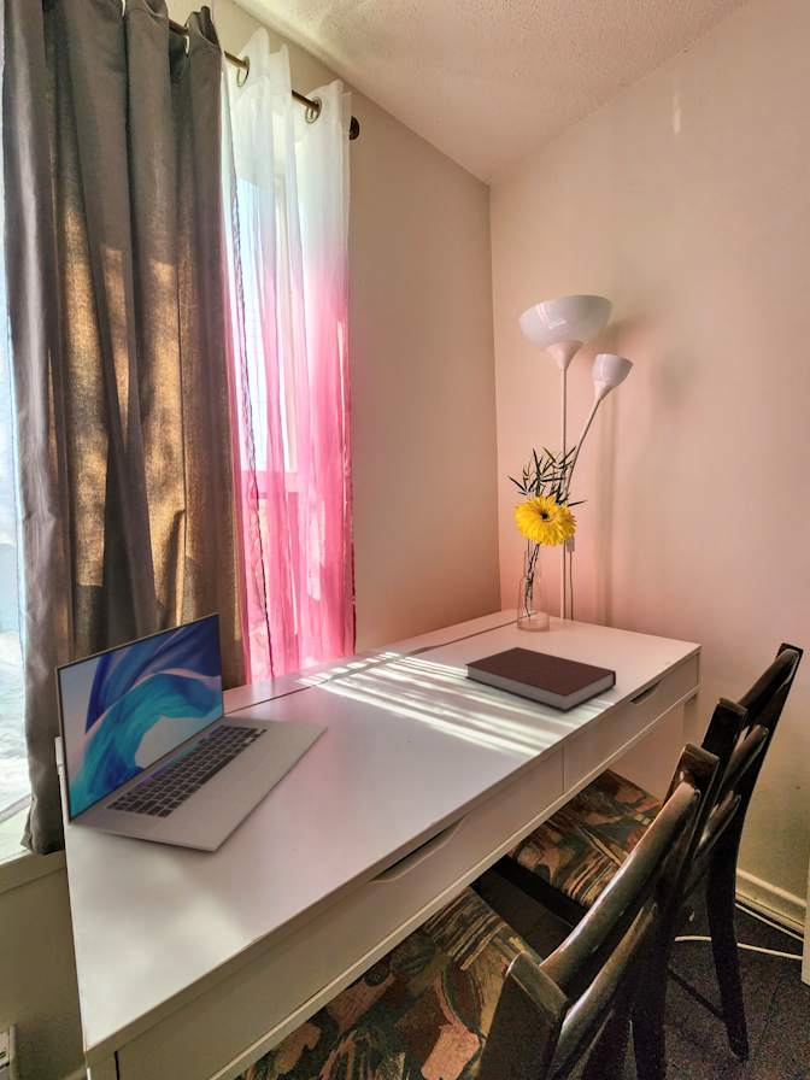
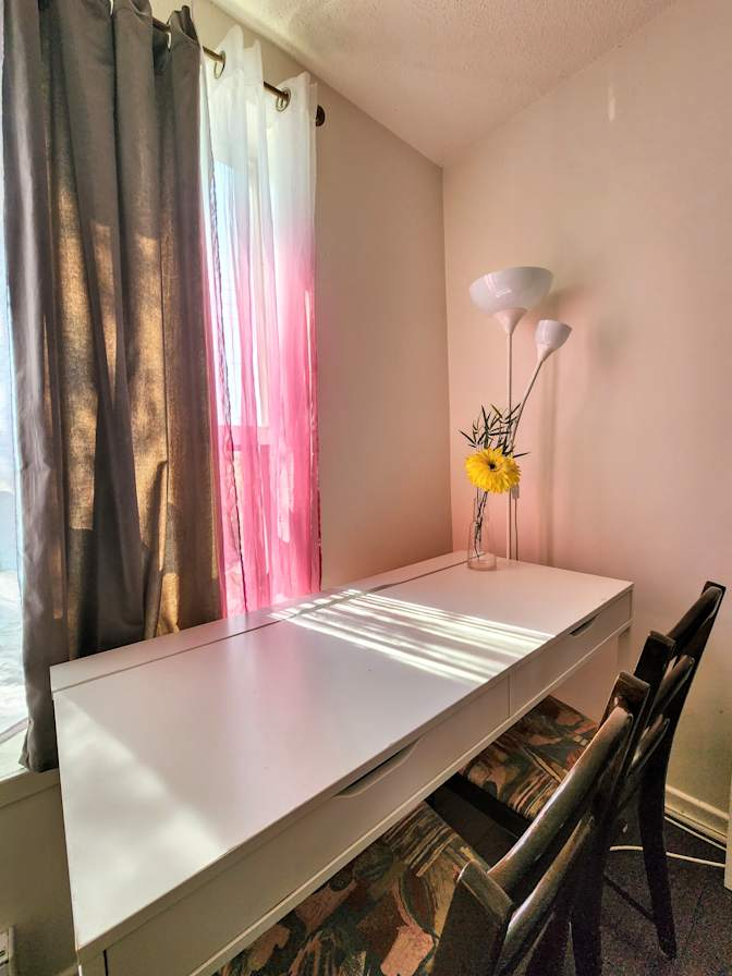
- notebook [464,646,617,712]
- laptop [54,611,329,852]
